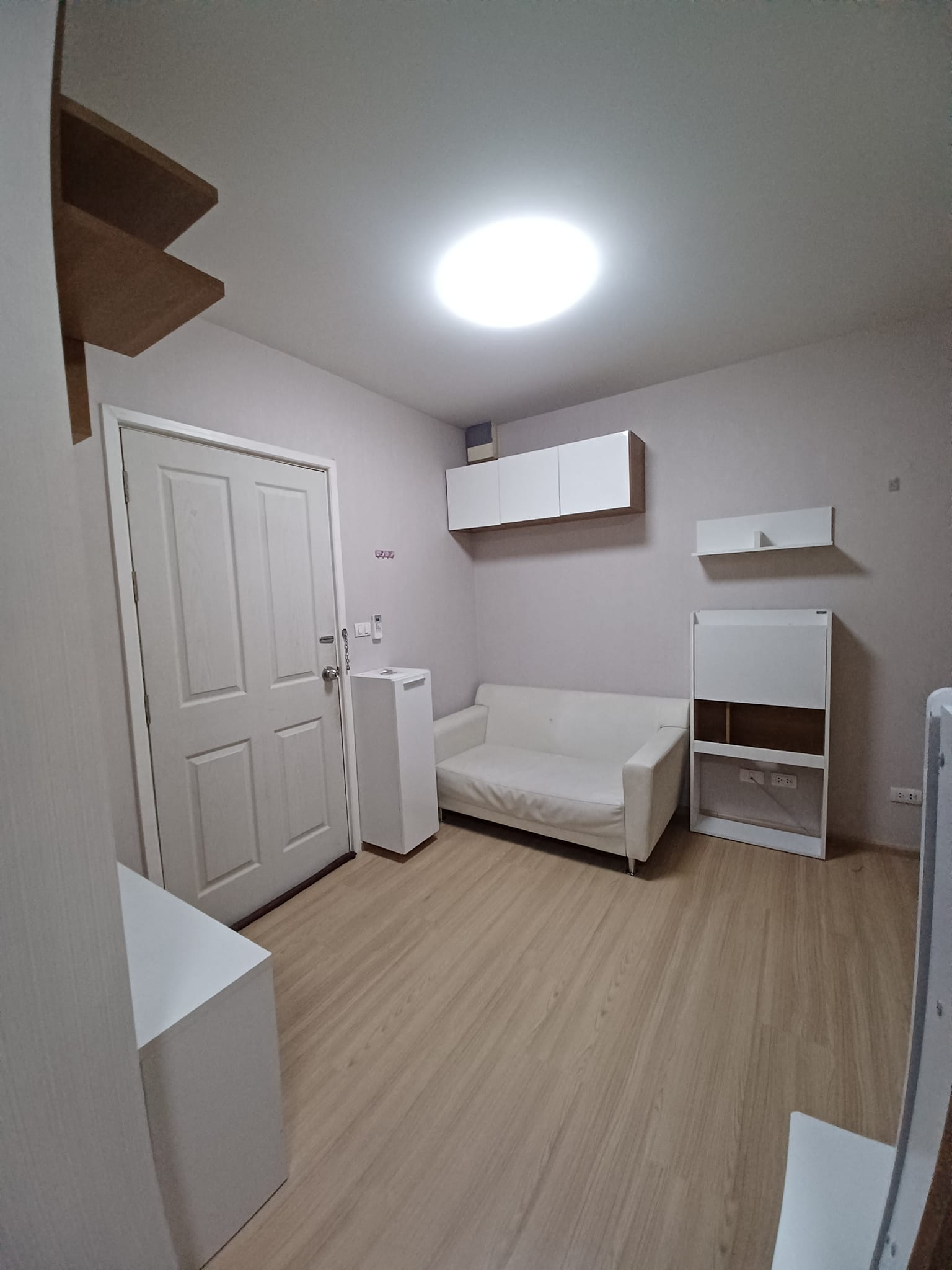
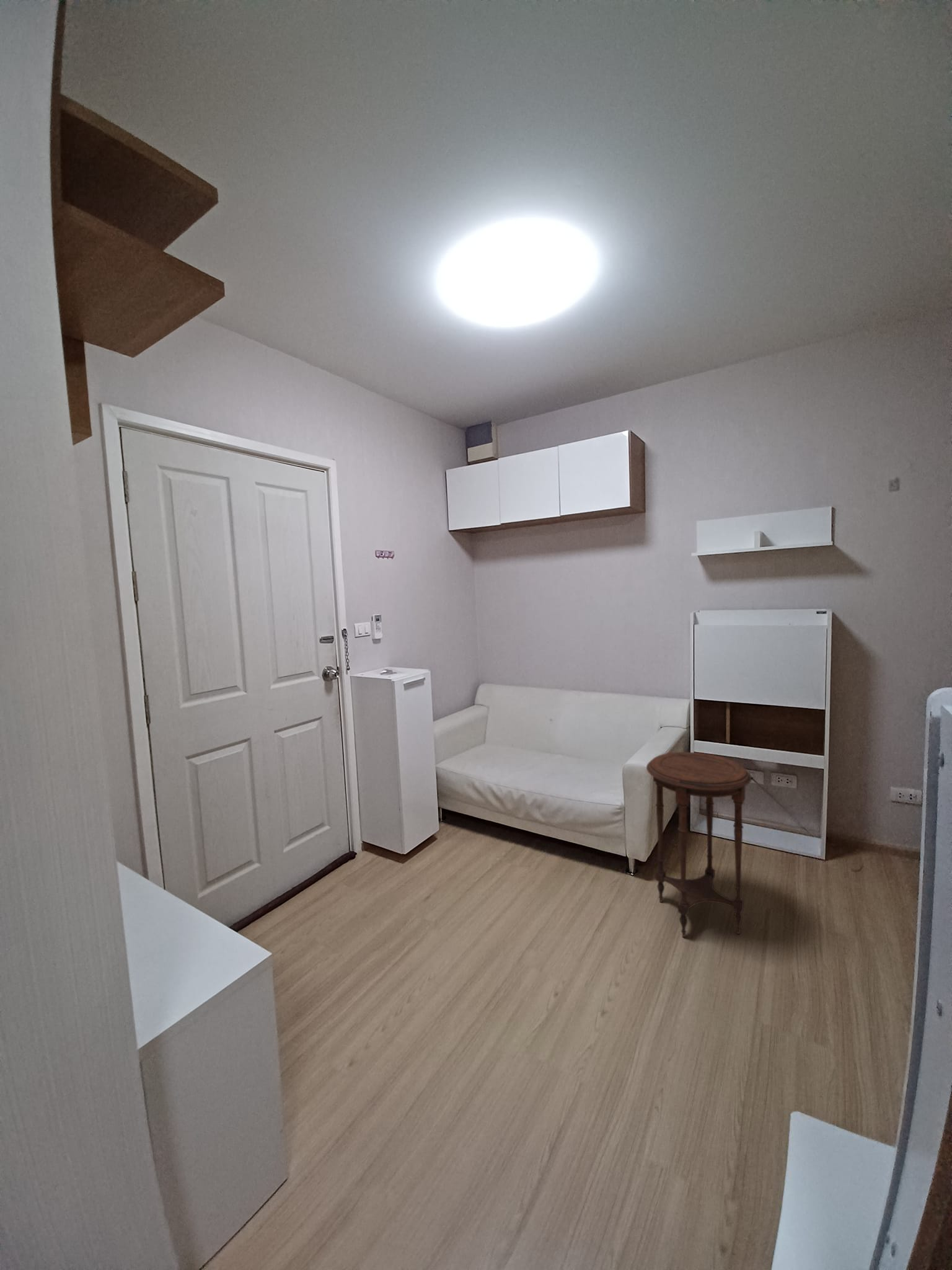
+ side table [646,752,752,938]
